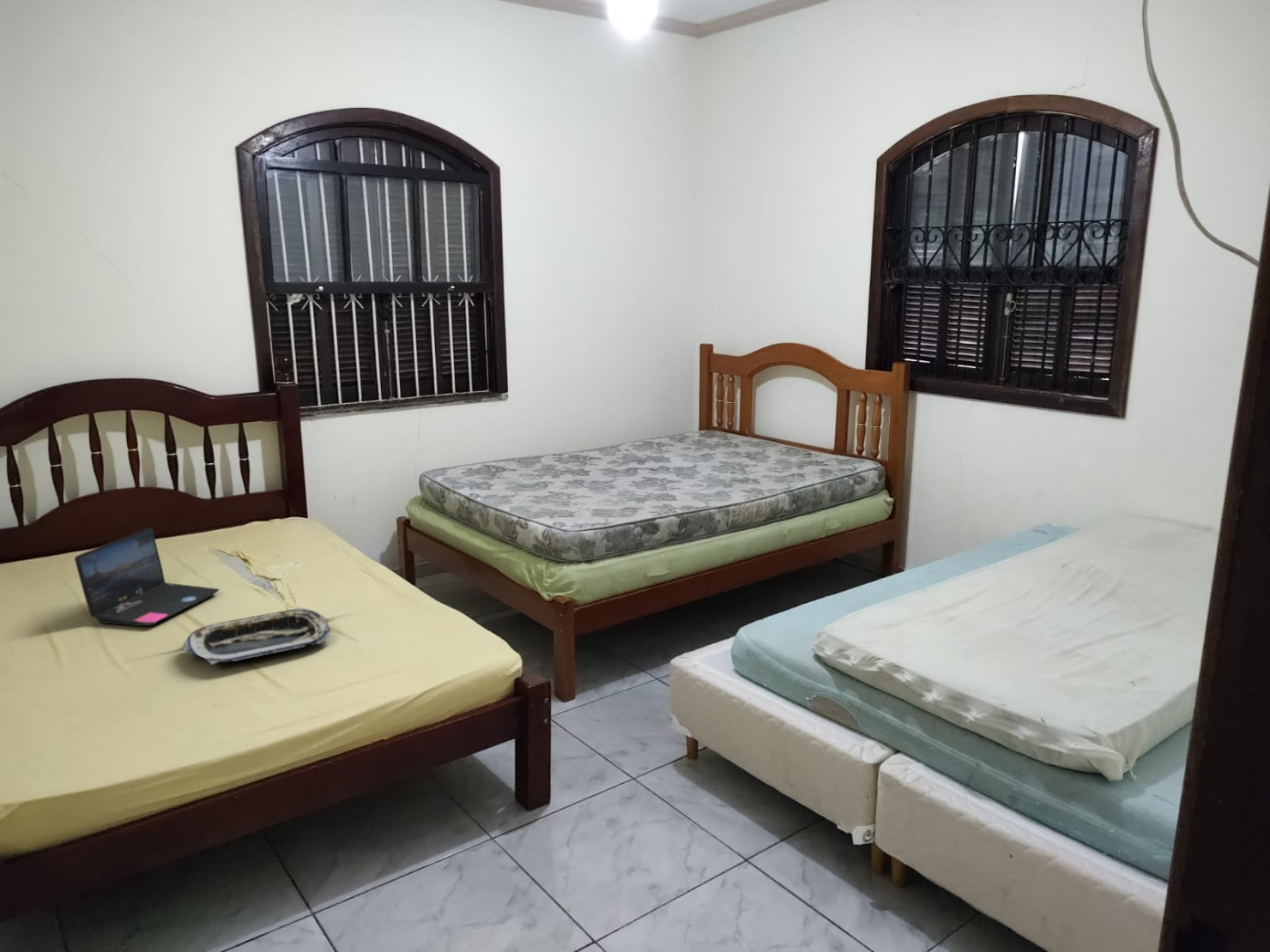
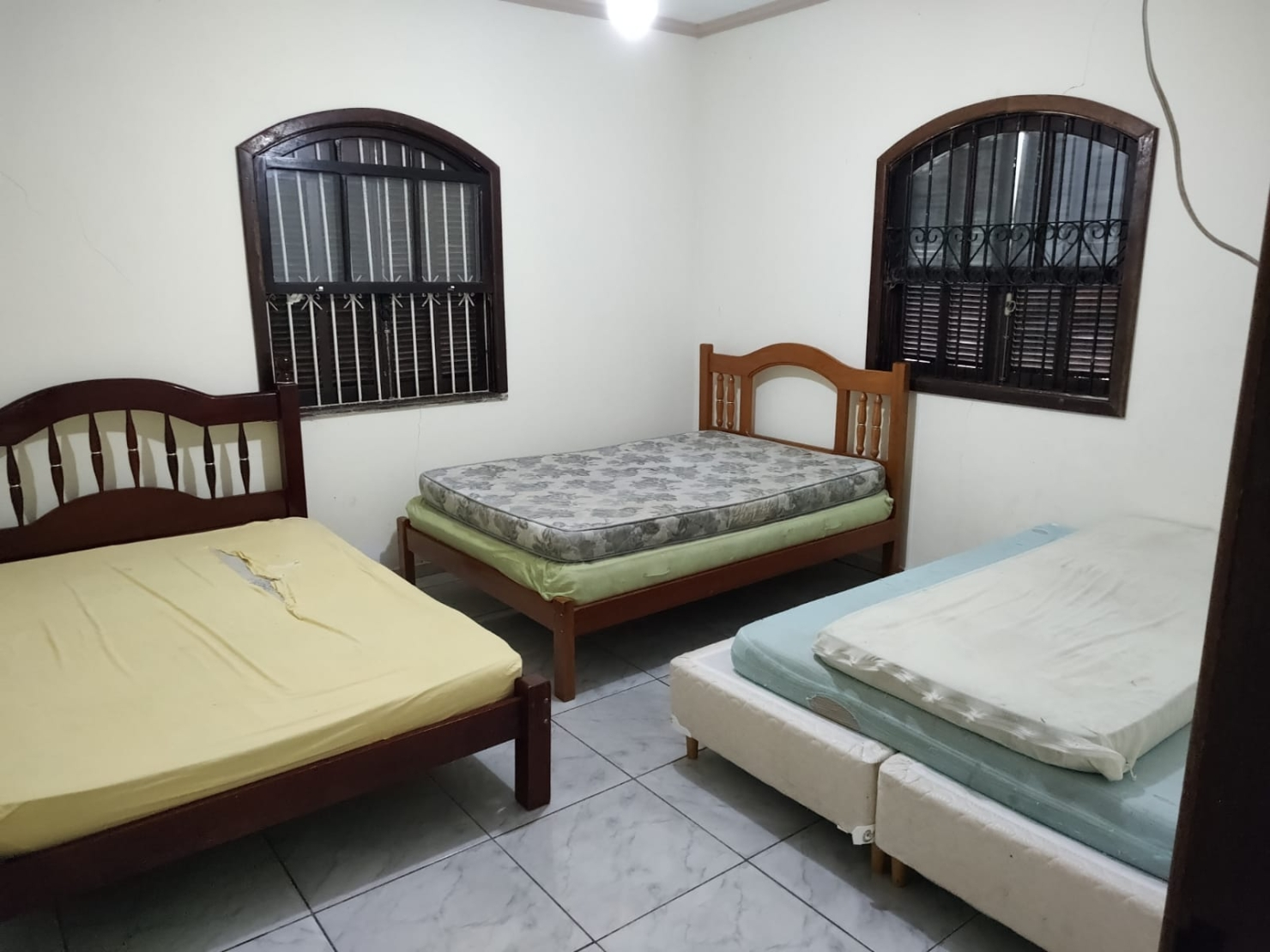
- tray [182,606,332,666]
- laptop [74,527,221,627]
